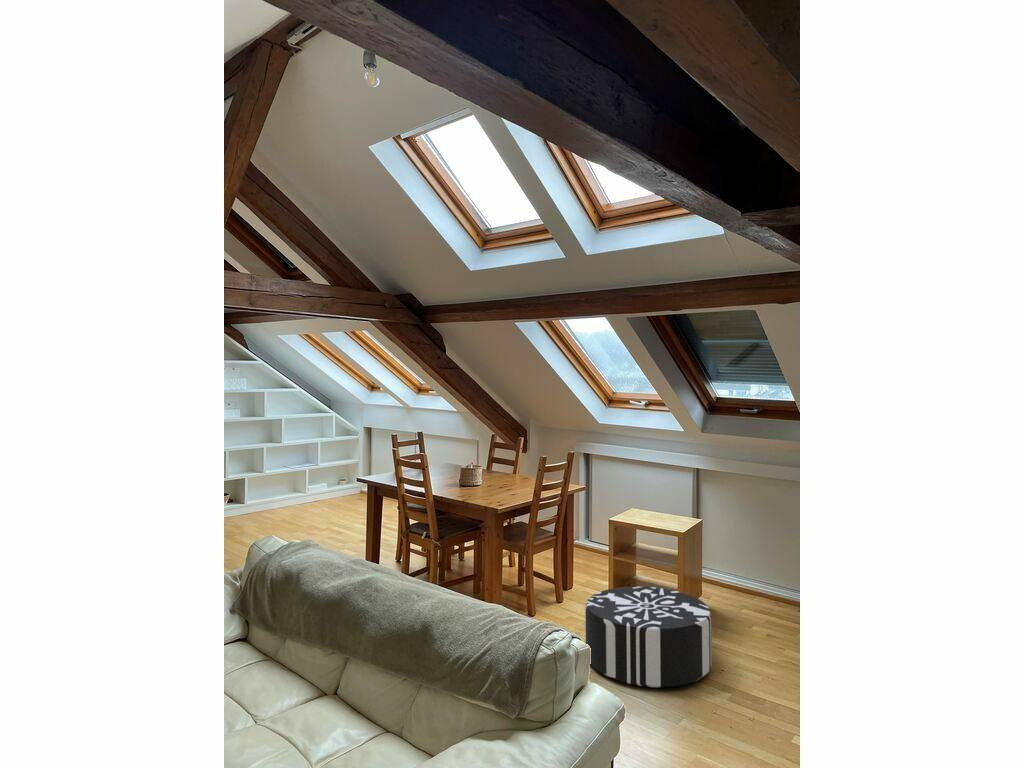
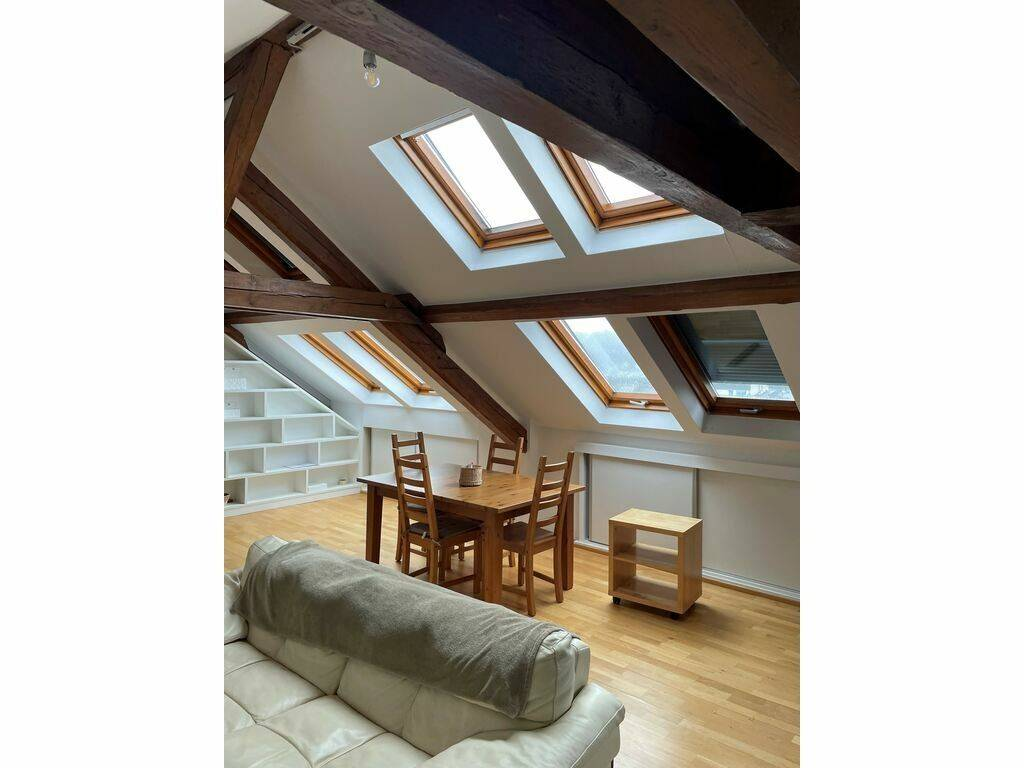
- pouf [584,586,713,688]
